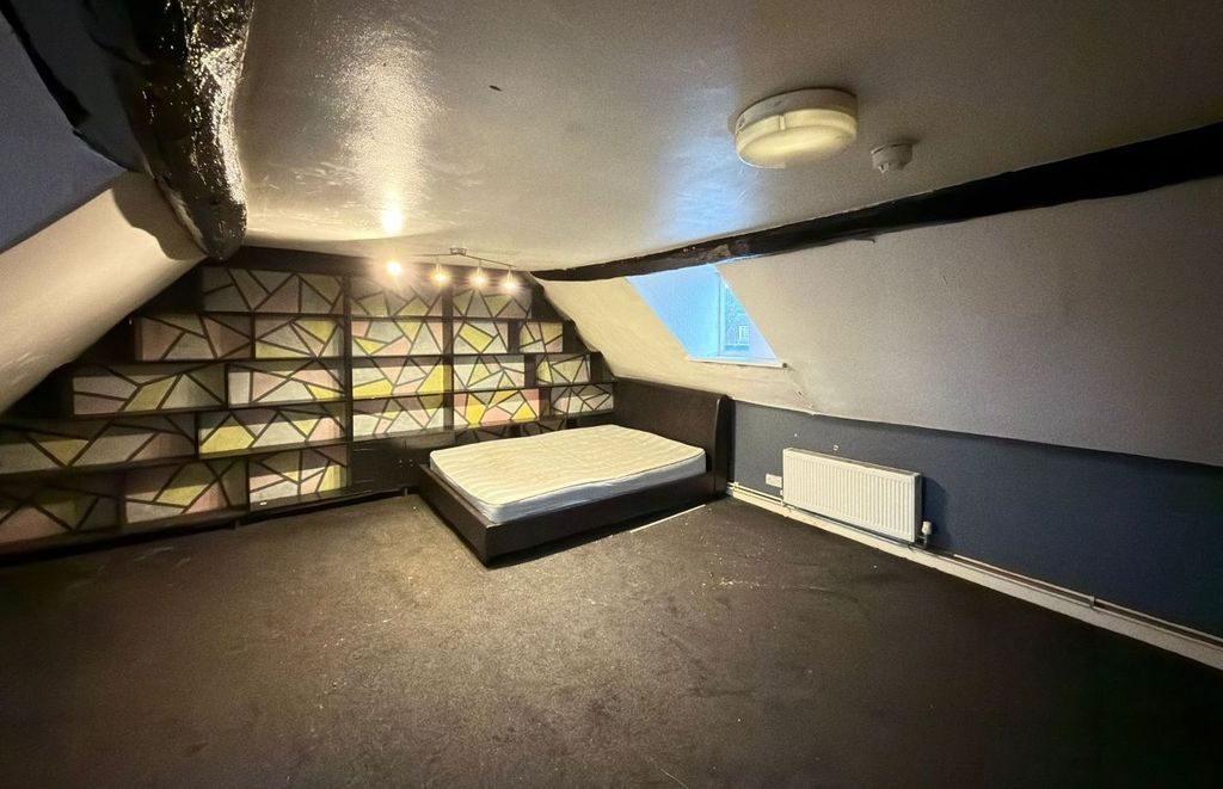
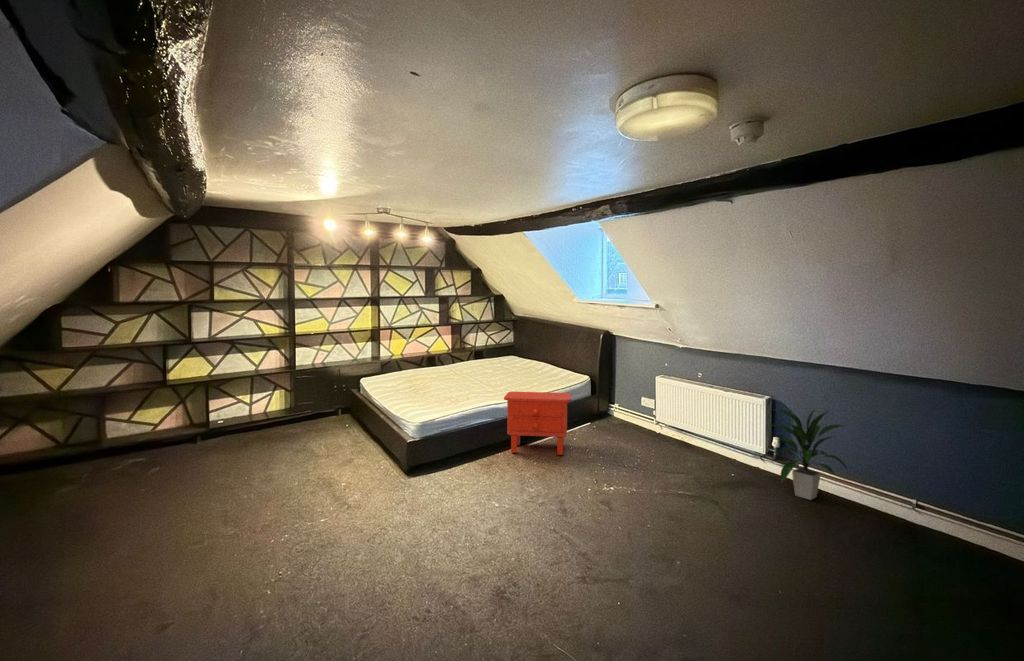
+ indoor plant [767,404,852,501]
+ nightstand [503,391,572,456]
